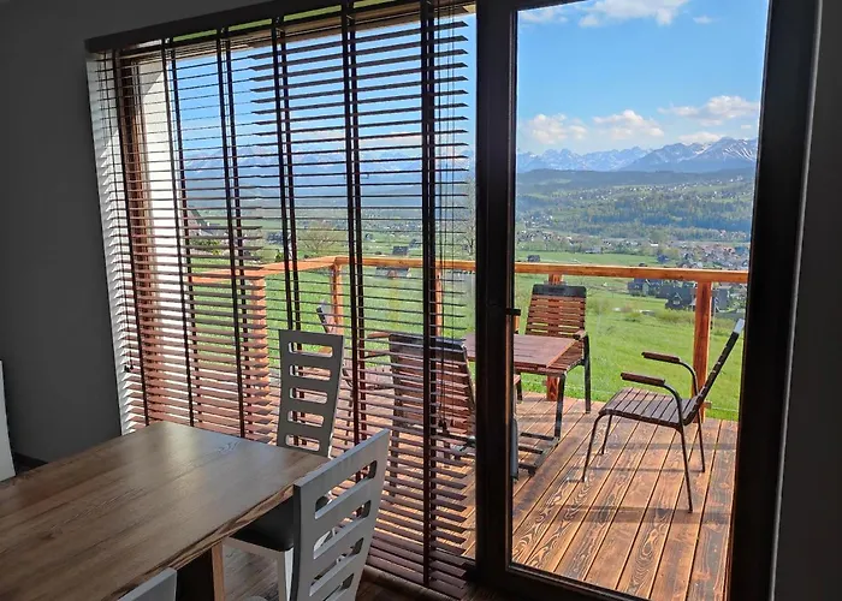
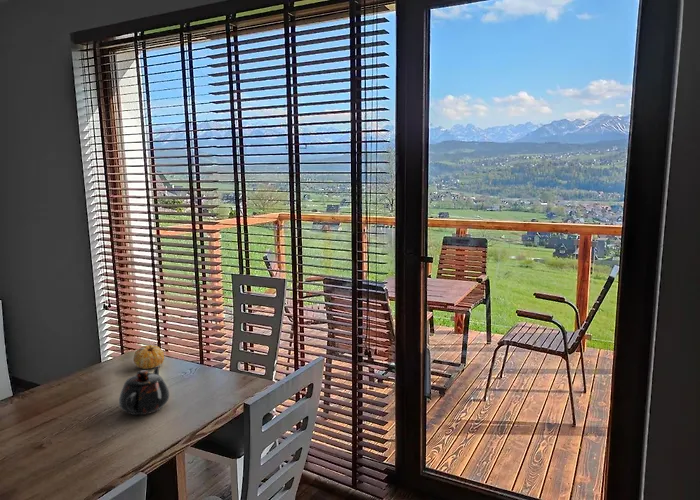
+ teapot [118,365,171,416]
+ fruit [132,344,165,370]
